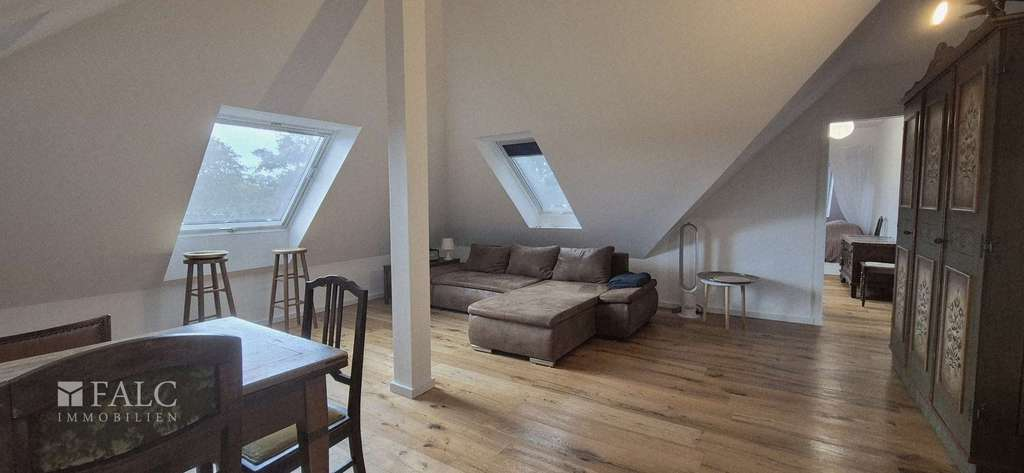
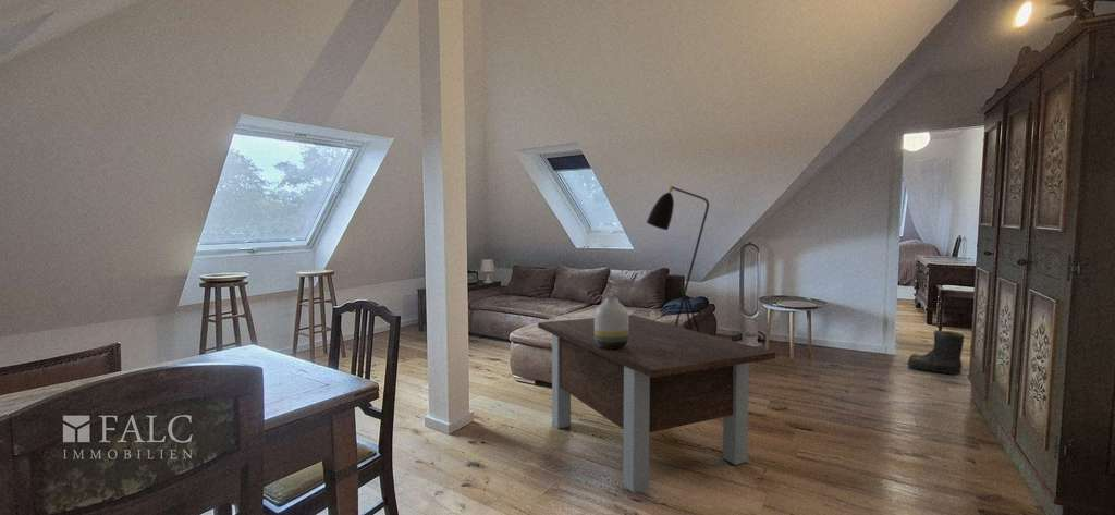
+ boots [907,329,965,376]
+ floor lamp [646,185,710,333]
+ vase [593,297,629,348]
+ coffee table [537,314,776,493]
